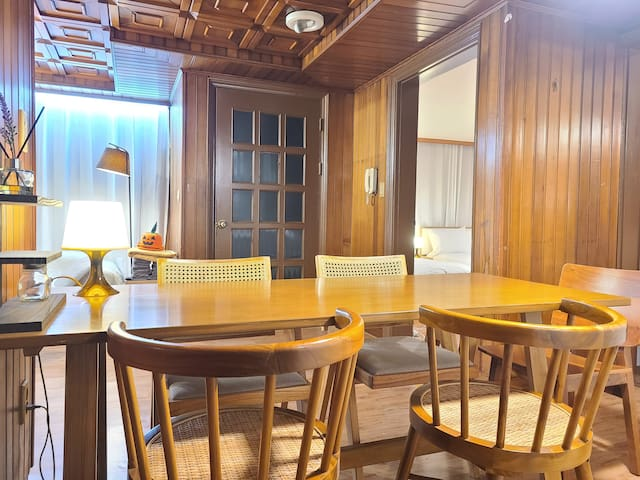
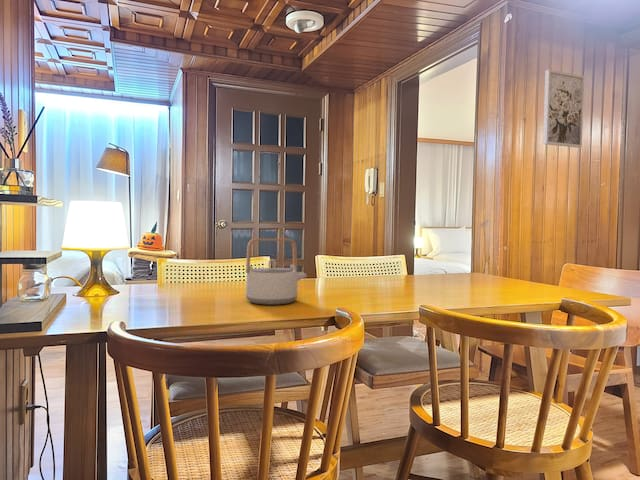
+ wall art [542,69,586,149]
+ teapot [245,238,308,306]
